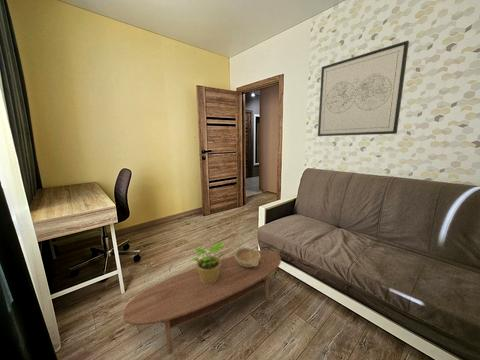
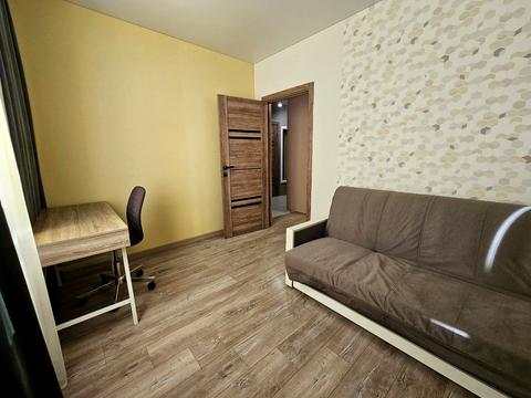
- decorative bowl [234,246,260,267]
- potted plant [191,240,226,284]
- wall art [317,40,410,137]
- coffee table [122,249,282,355]
